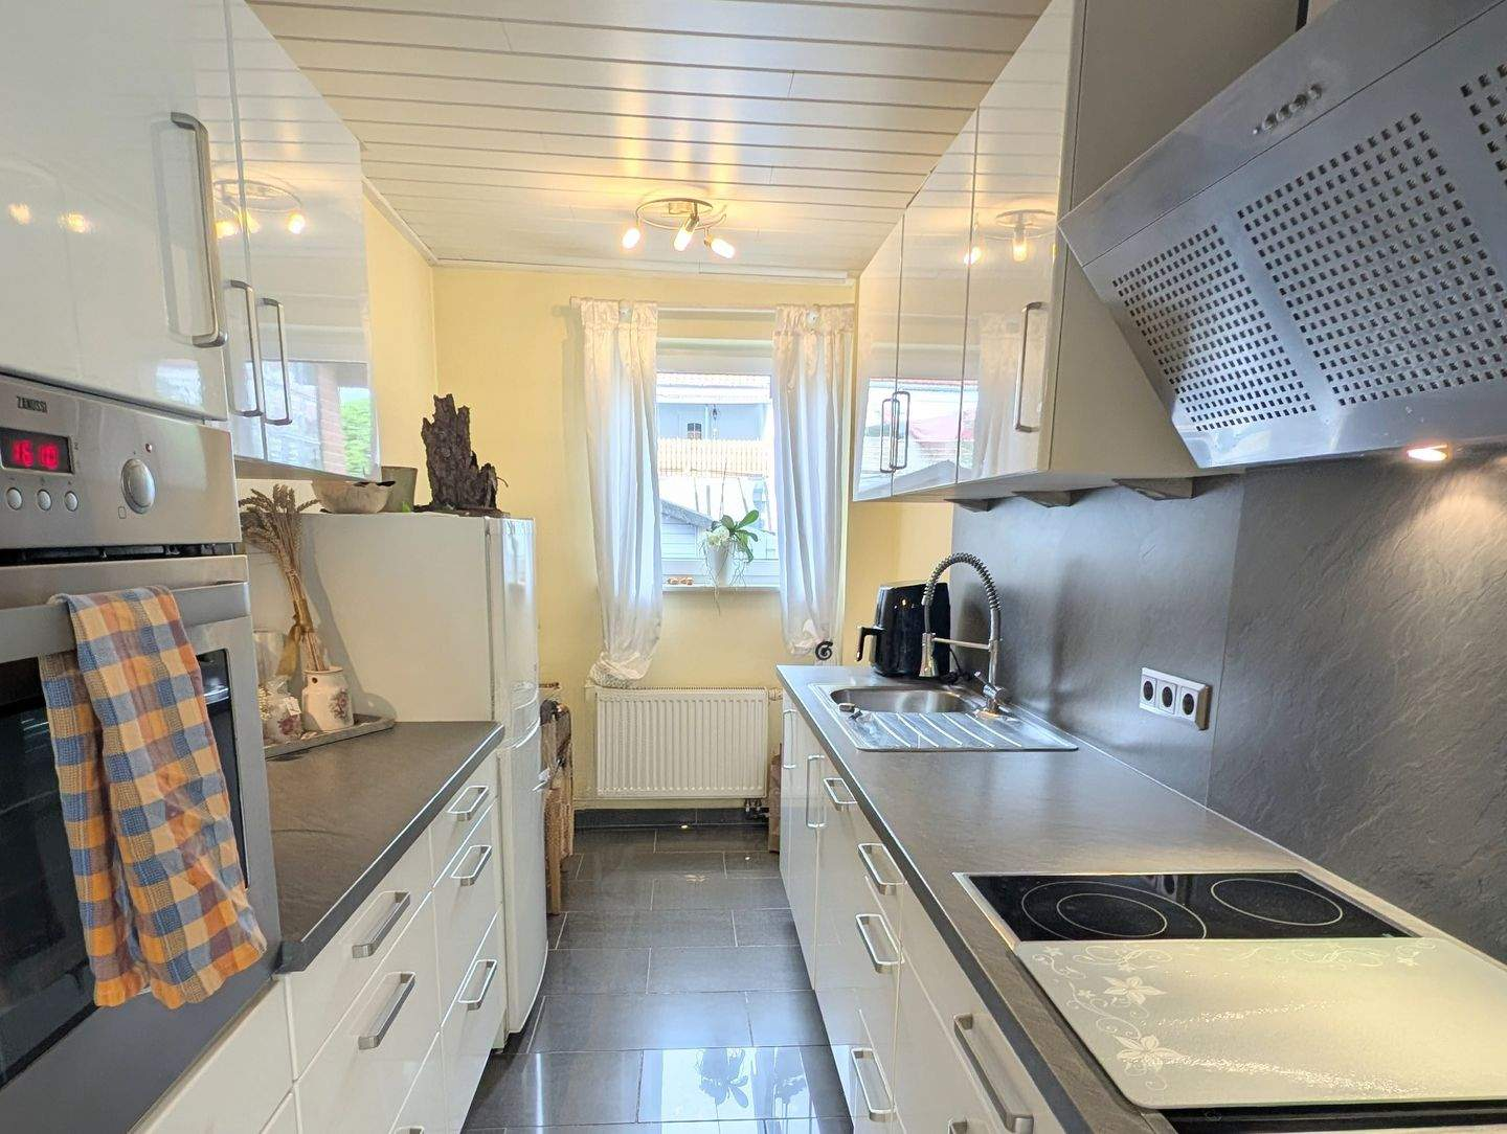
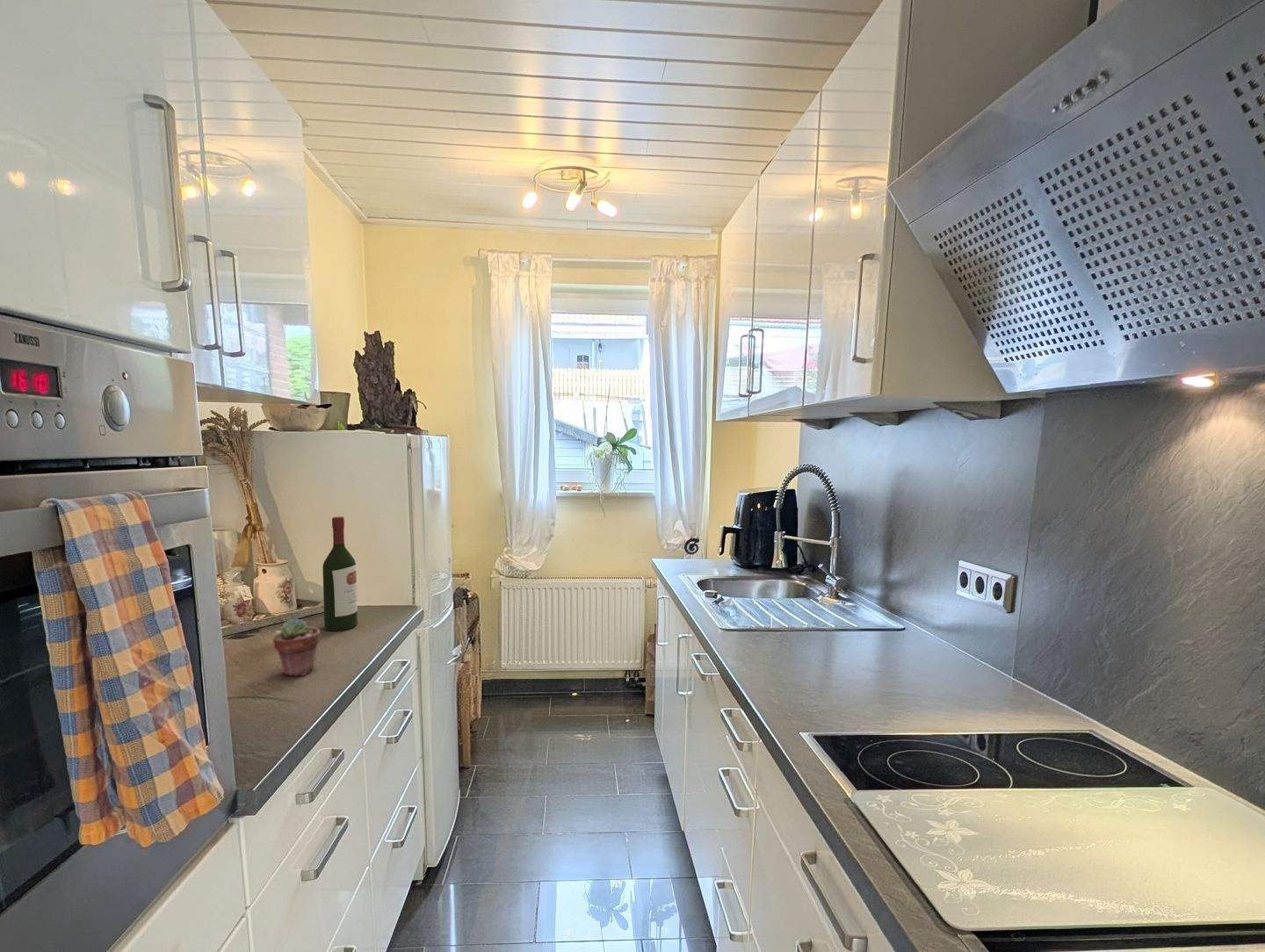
+ wine bottle [322,516,358,631]
+ potted succulent [272,617,322,677]
